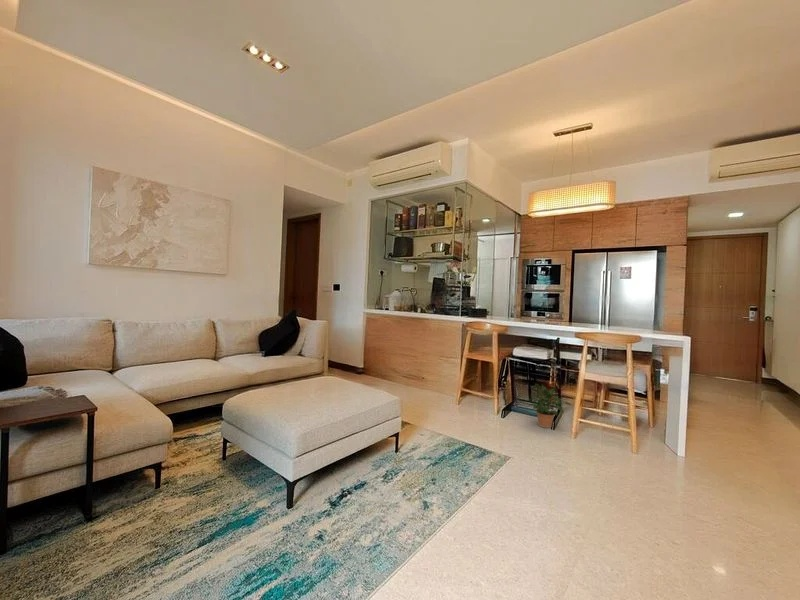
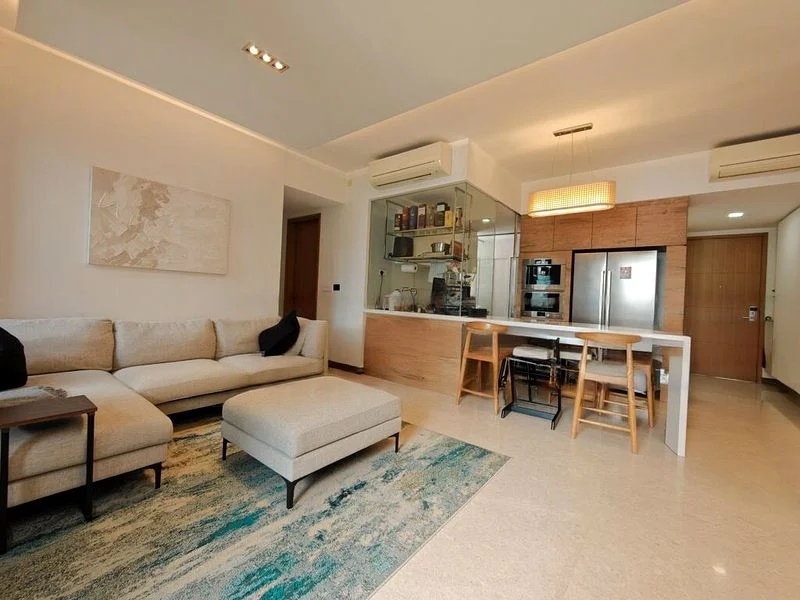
- potted plant [525,383,572,429]
